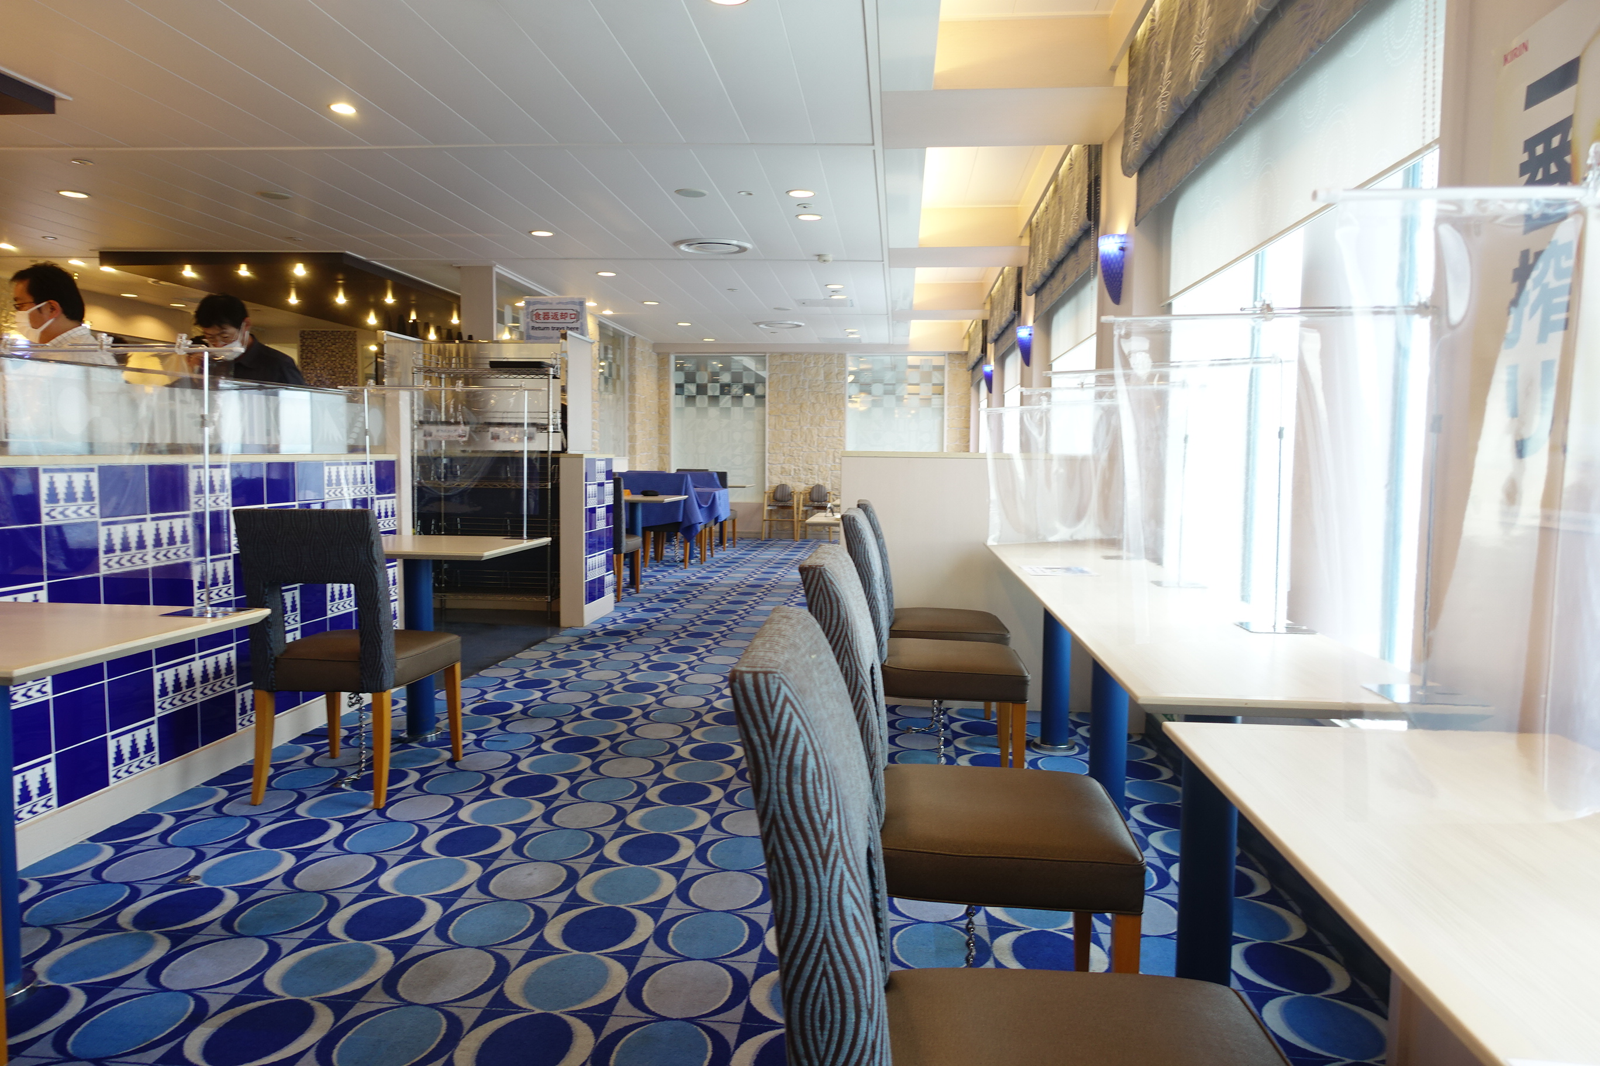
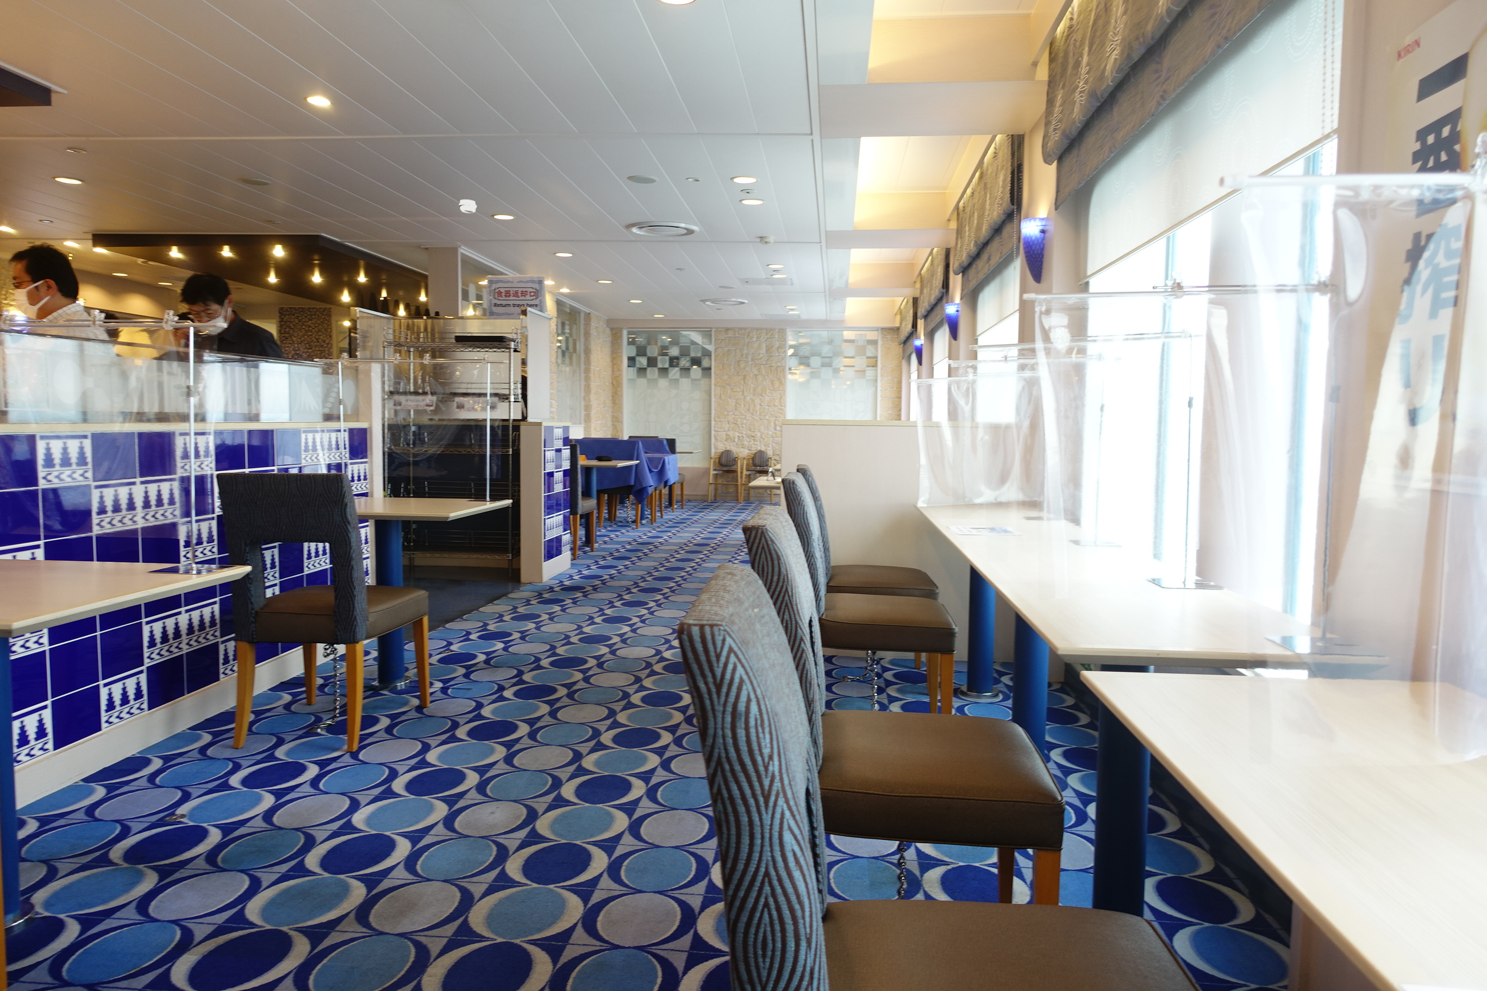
+ smoke detector [458,199,477,213]
